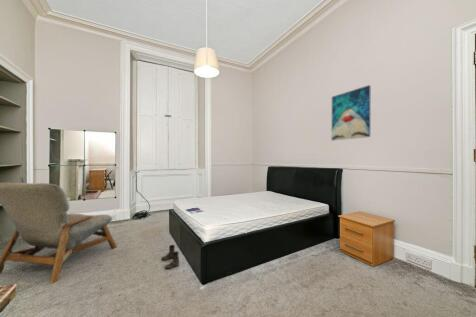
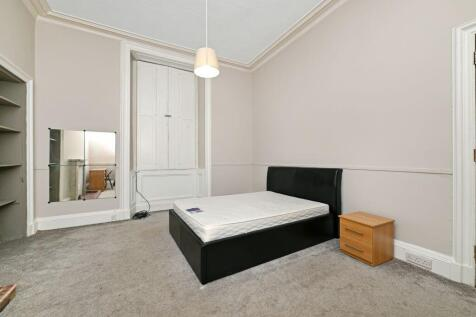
- boots [160,244,180,270]
- armchair [0,181,118,284]
- wall art [331,84,371,141]
